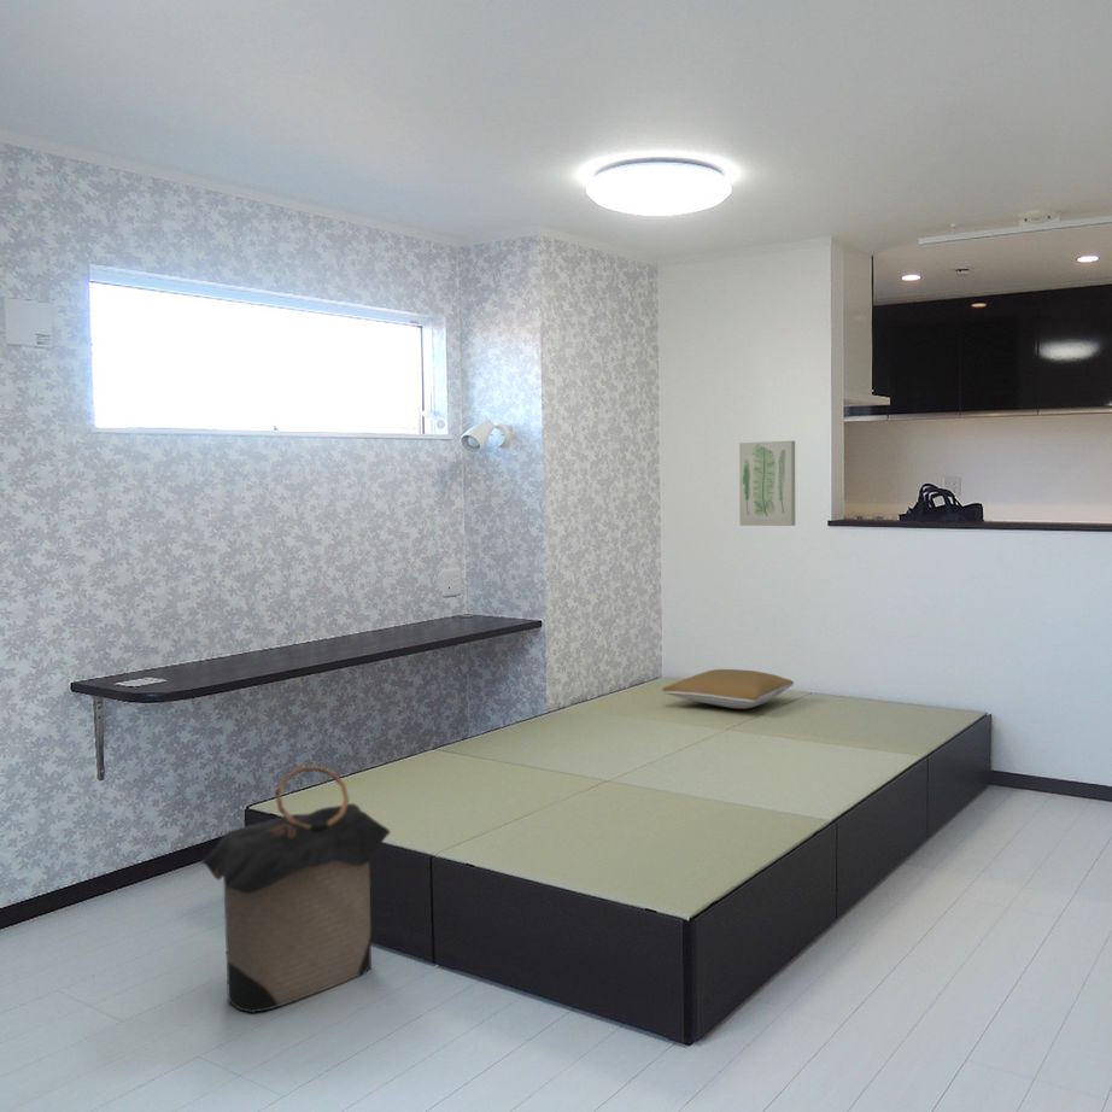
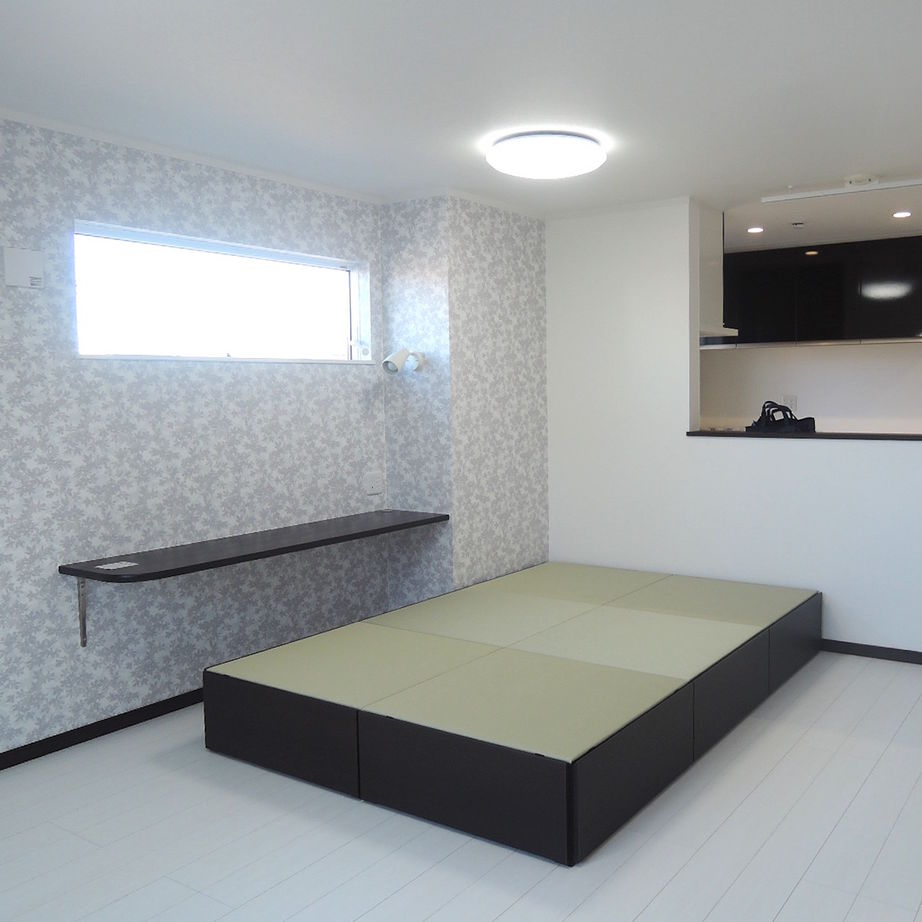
- pillow [661,668,795,710]
- wall art [738,439,796,527]
- laundry hamper [195,765,392,1014]
